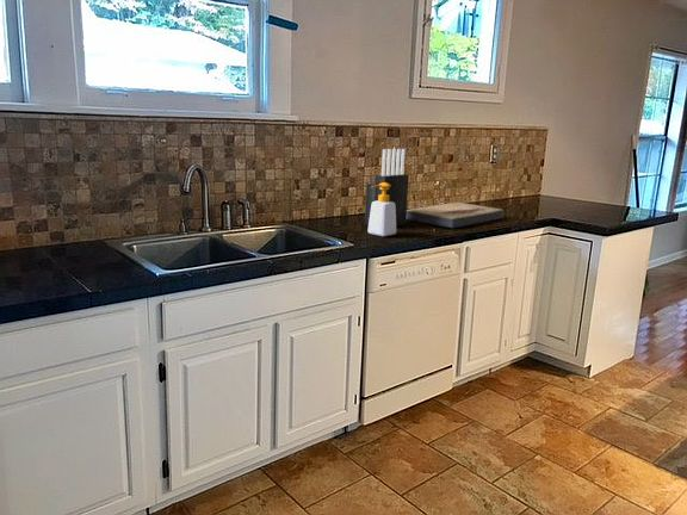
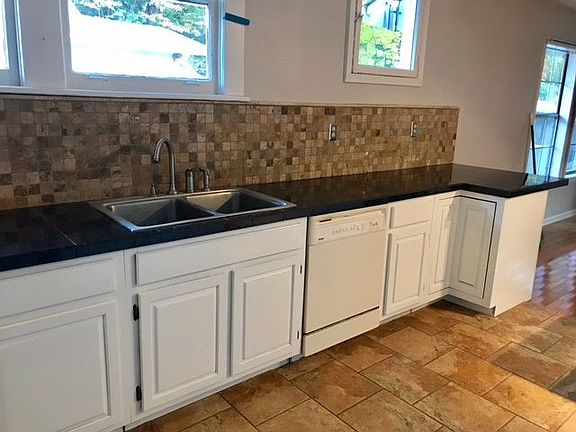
- knife block [364,148,410,227]
- soap bottle [366,182,397,237]
- fish fossil [406,201,505,229]
